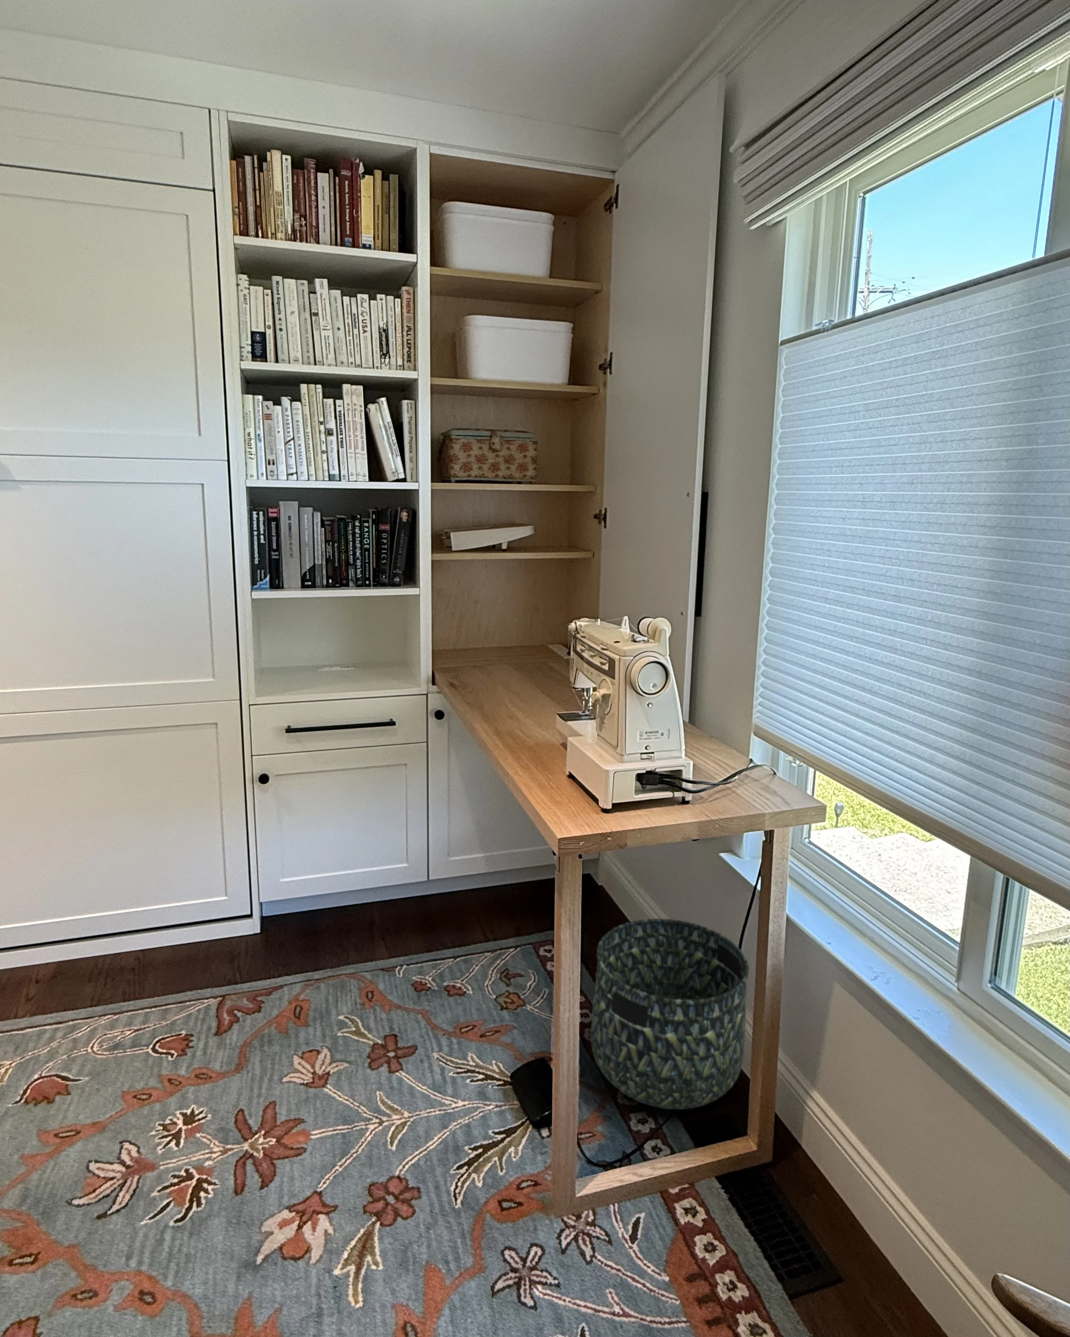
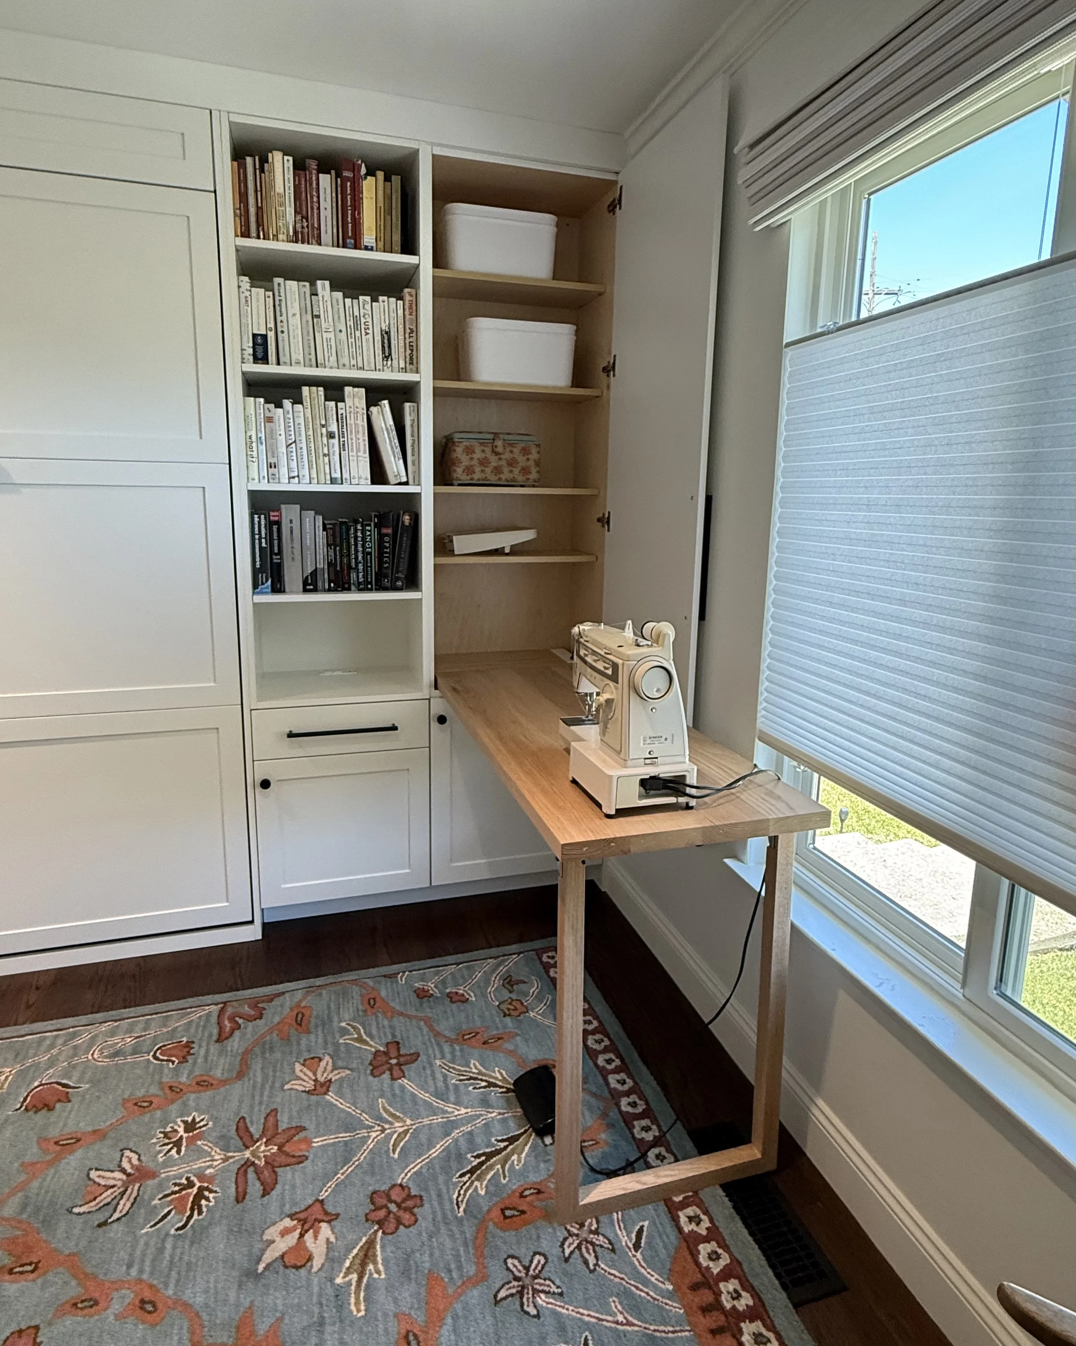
- basket [591,918,749,1110]
